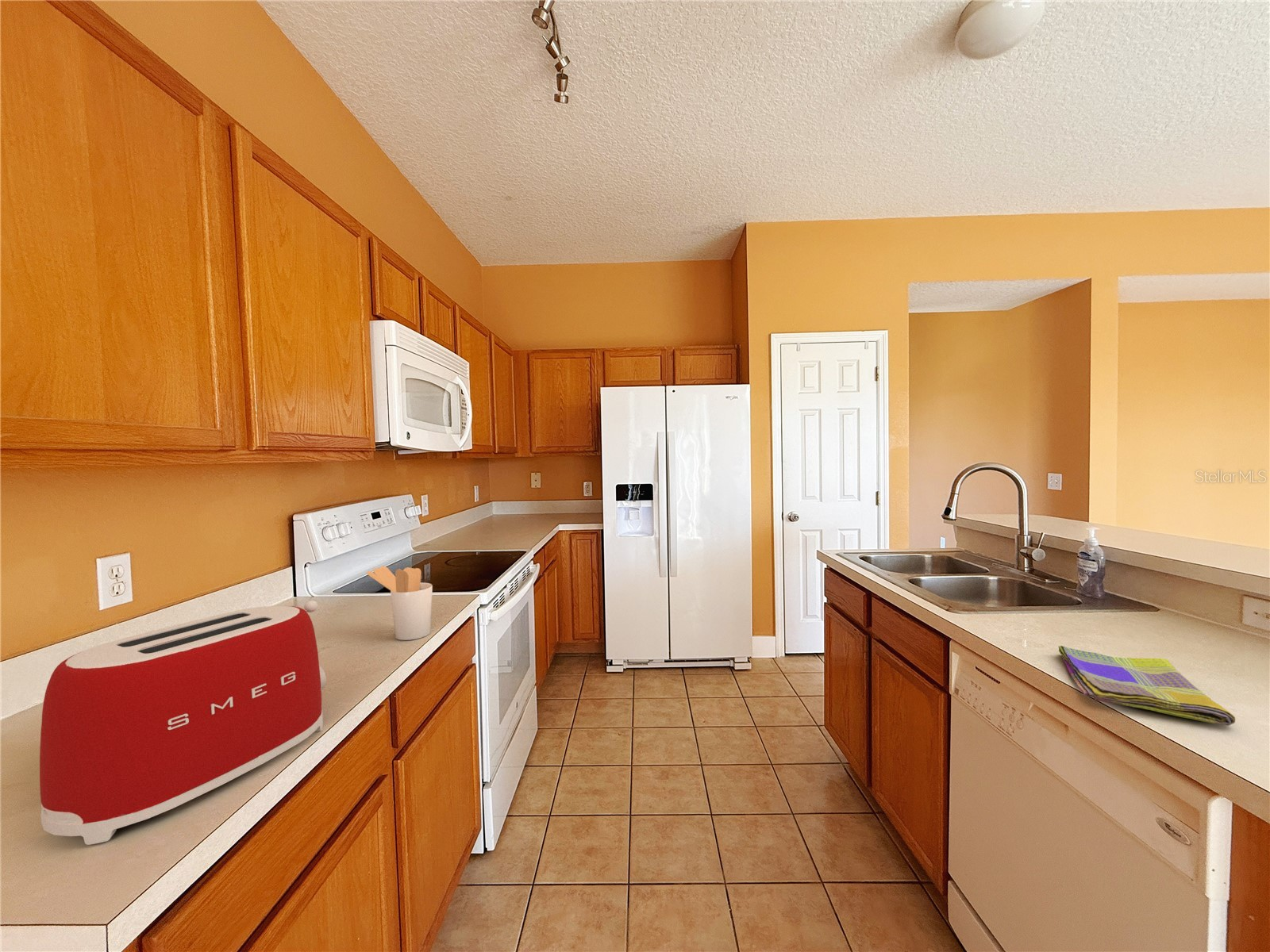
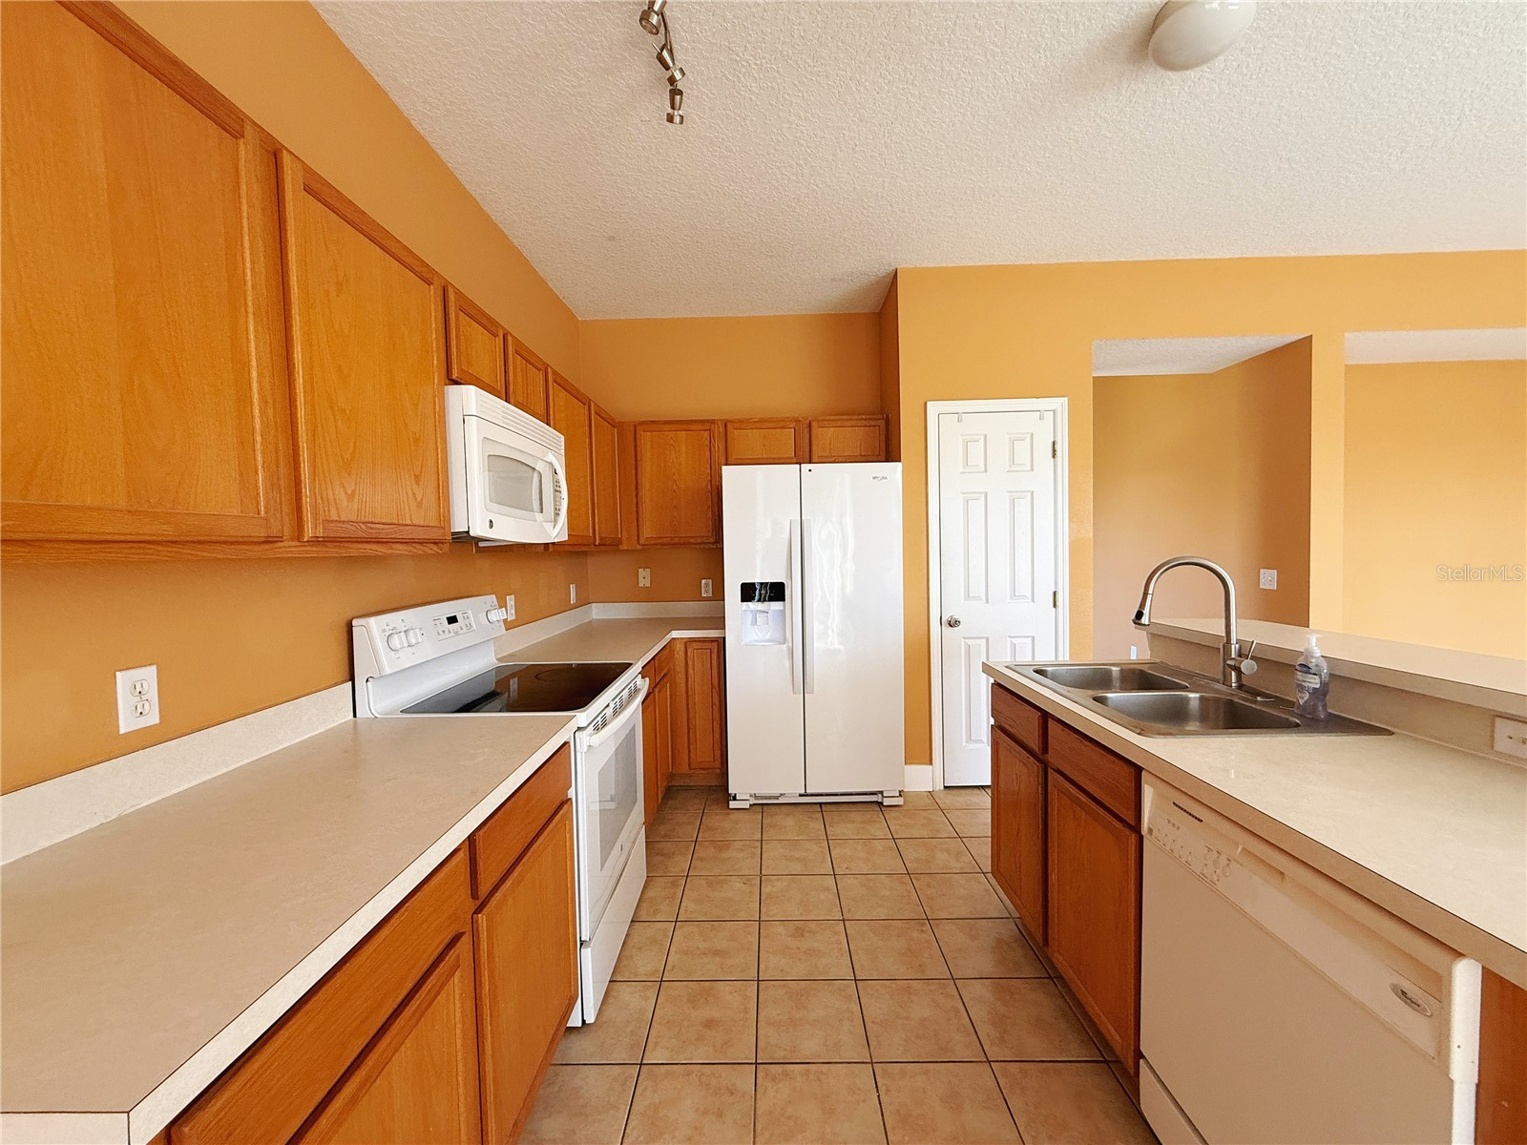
- dish towel [1058,645,1236,726]
- toaster [39,600,327,846]
- utensil holder [366,566,433,641]
